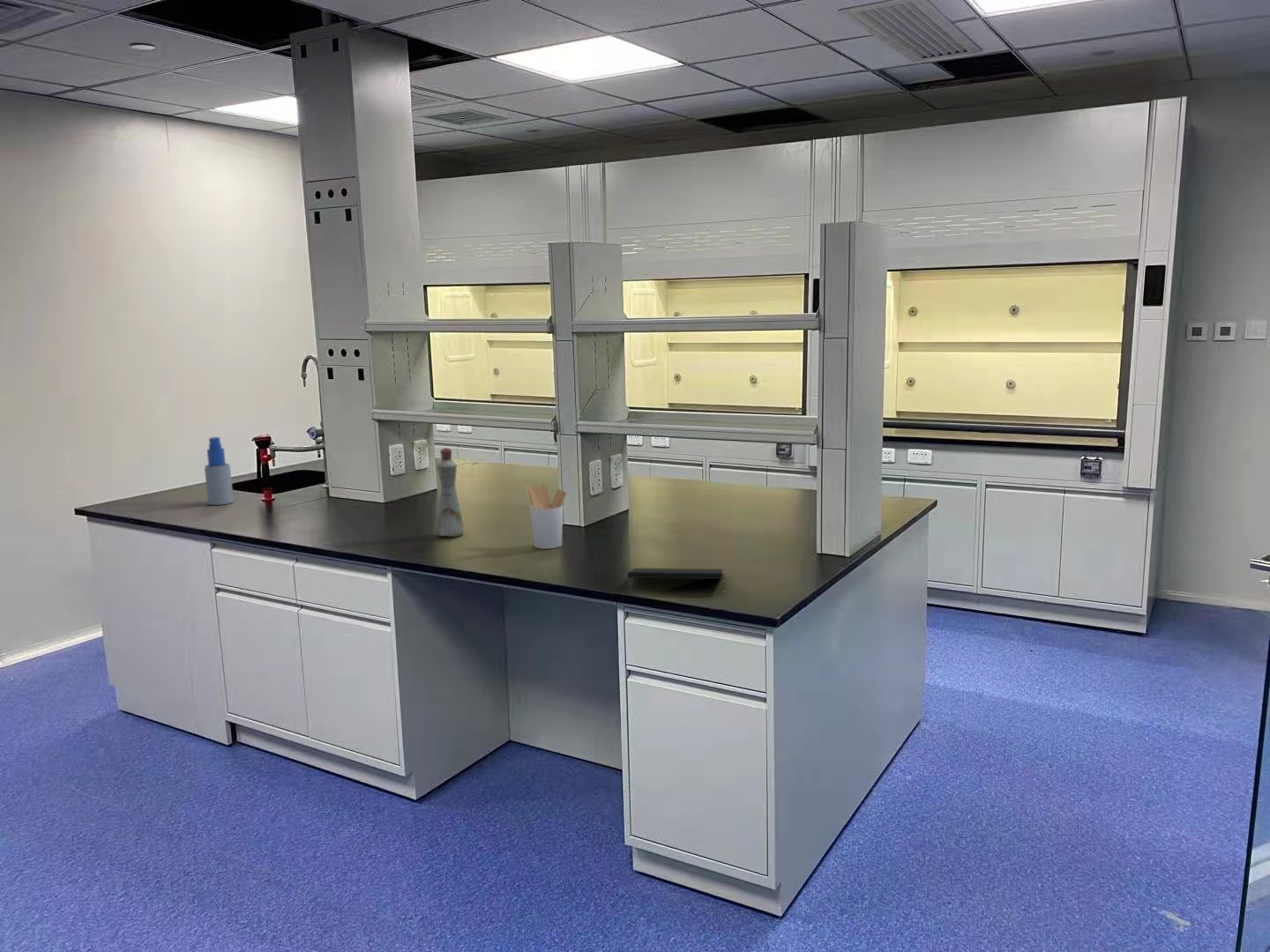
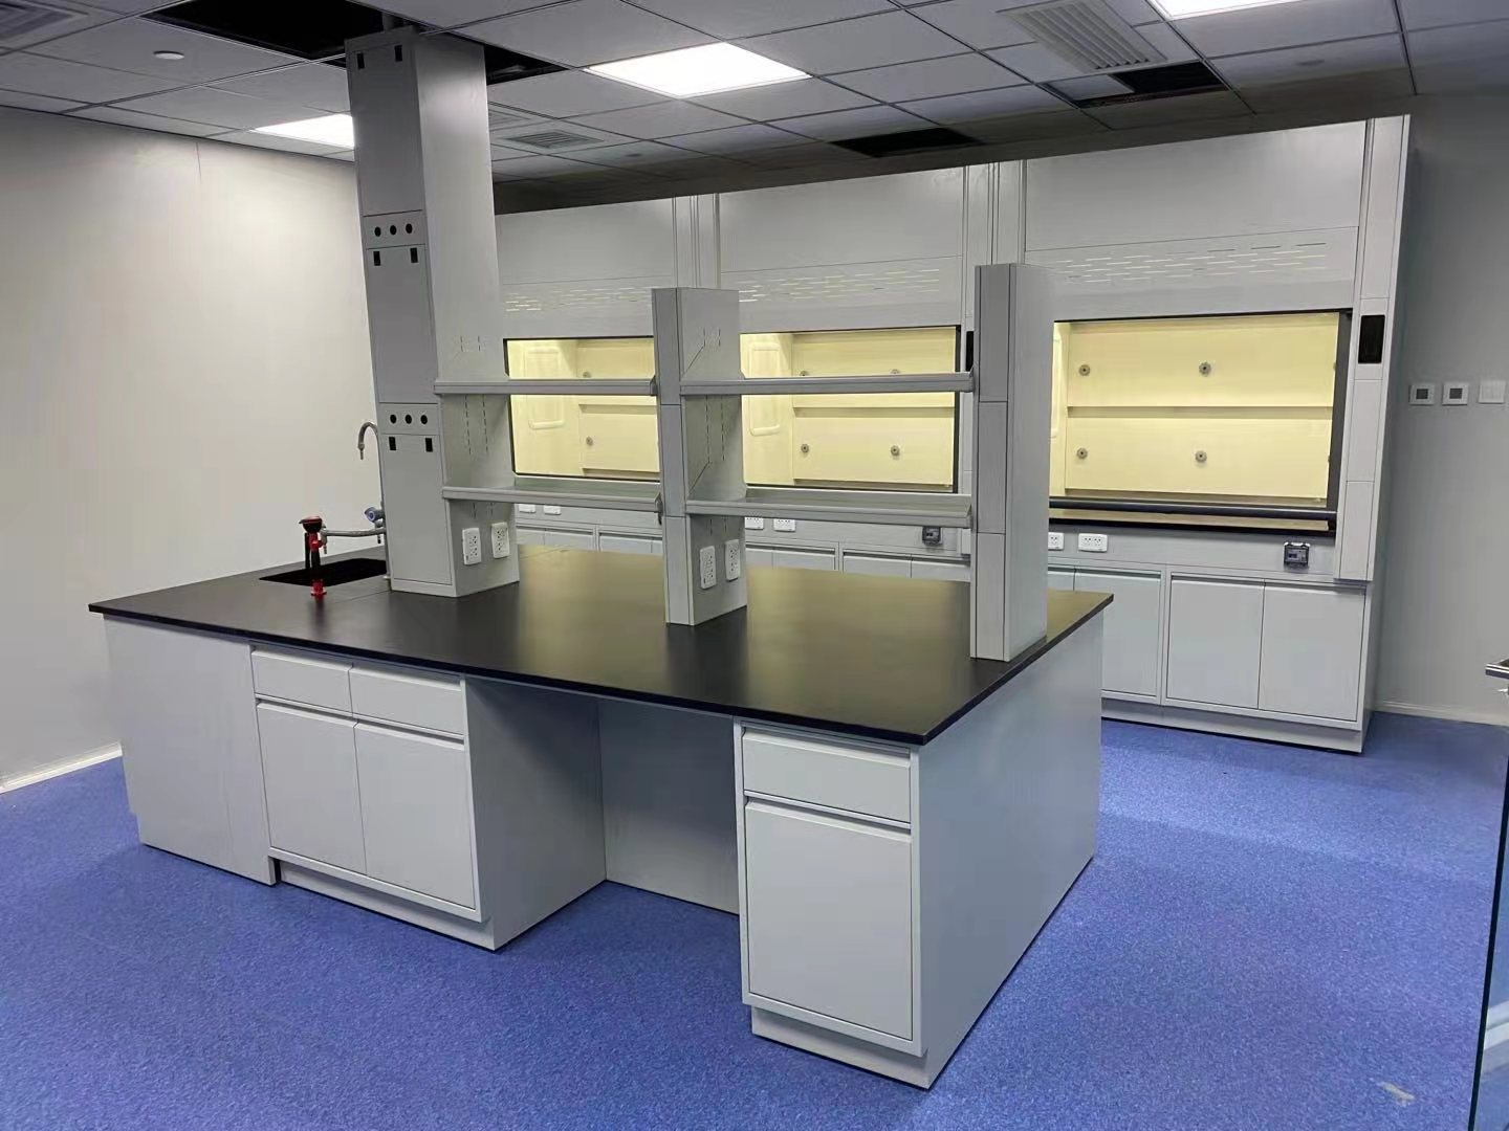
- utensil holder [523,483,567,550]
- spray bottle [204,436,235,506]
- bottle [436,447,465,538]
- notepad [627,567,725,590]
